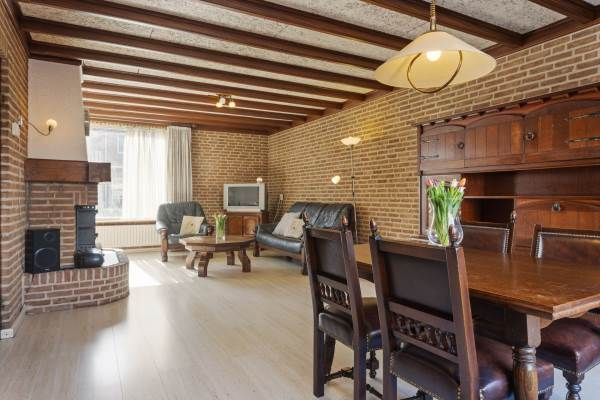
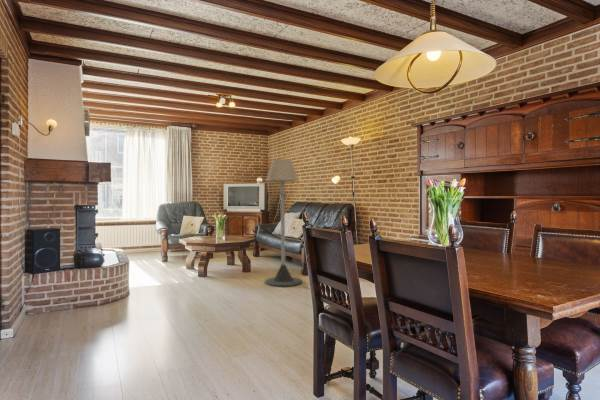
+ floor lamp [264,158,303,287]
